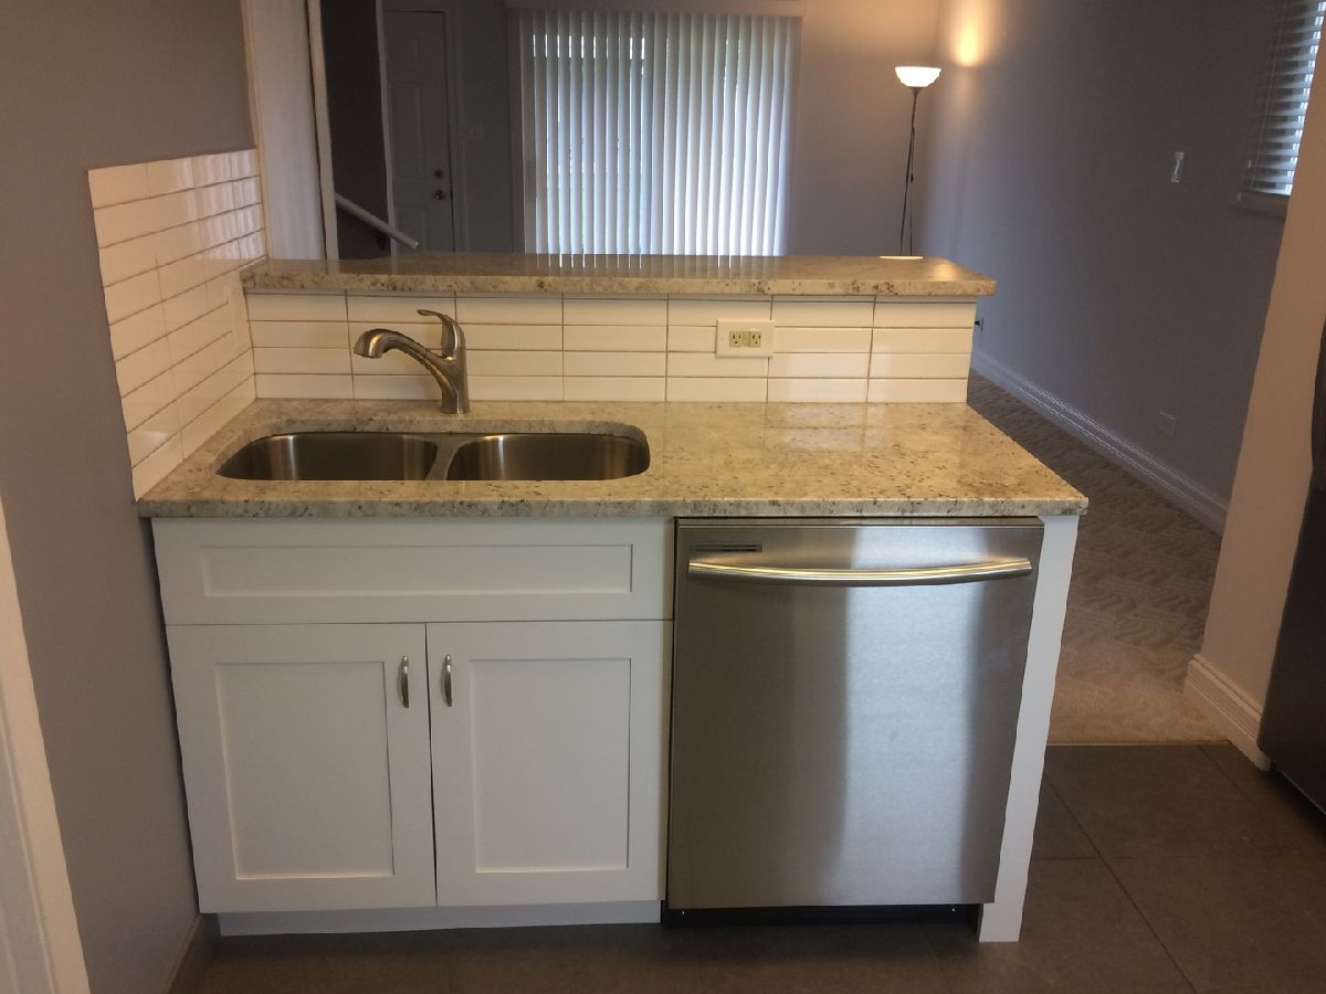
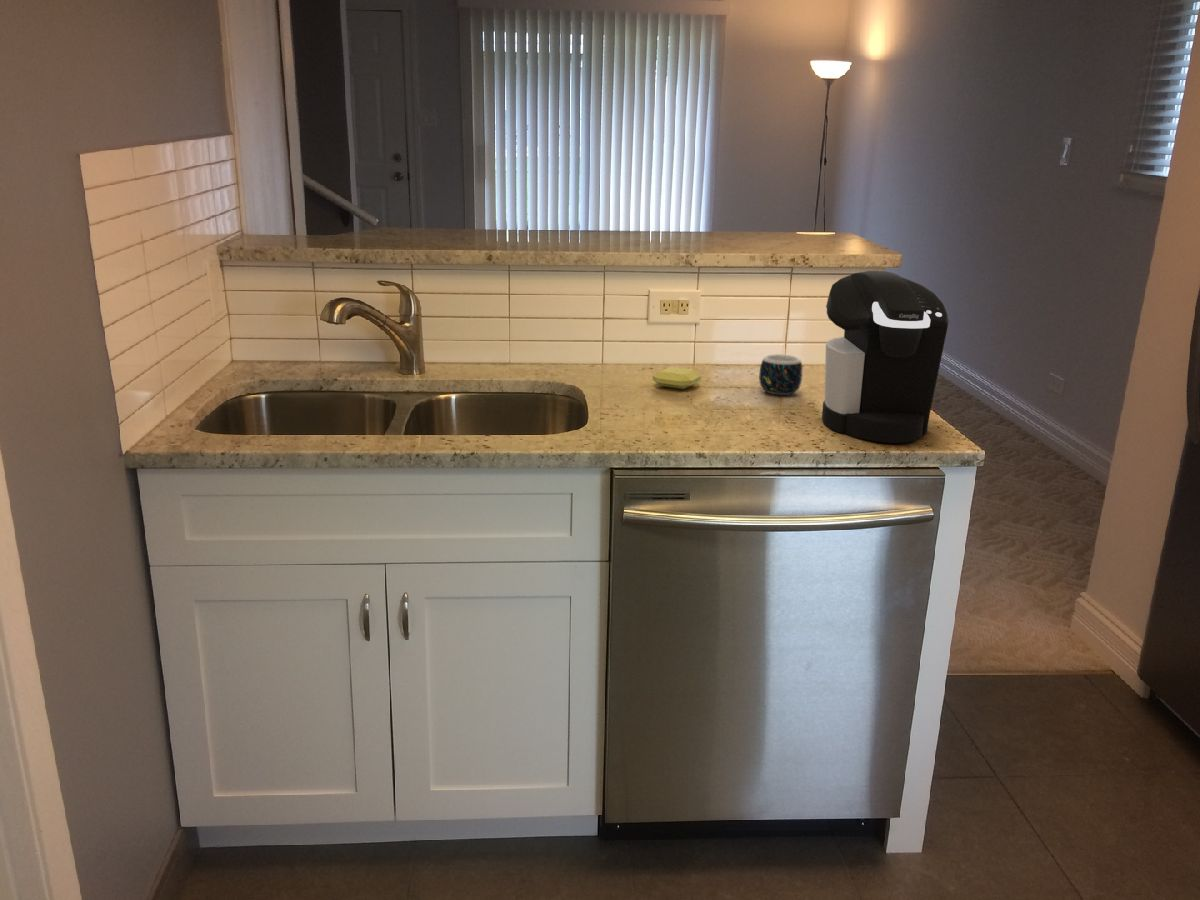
+ mug [758,353,803,396]
+ coffee maker [821,270,950,444]
+ soap bar [652,366,702,390]
